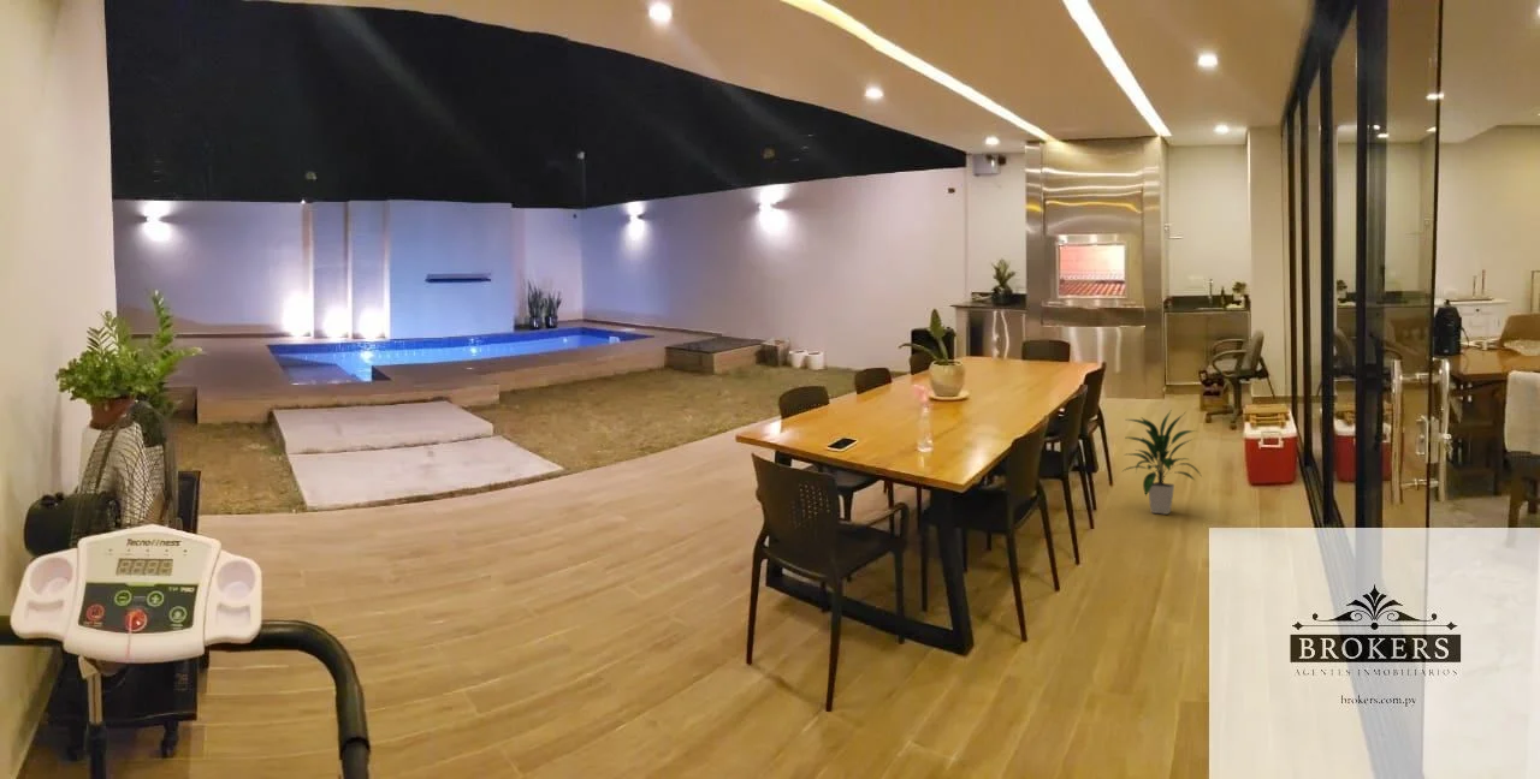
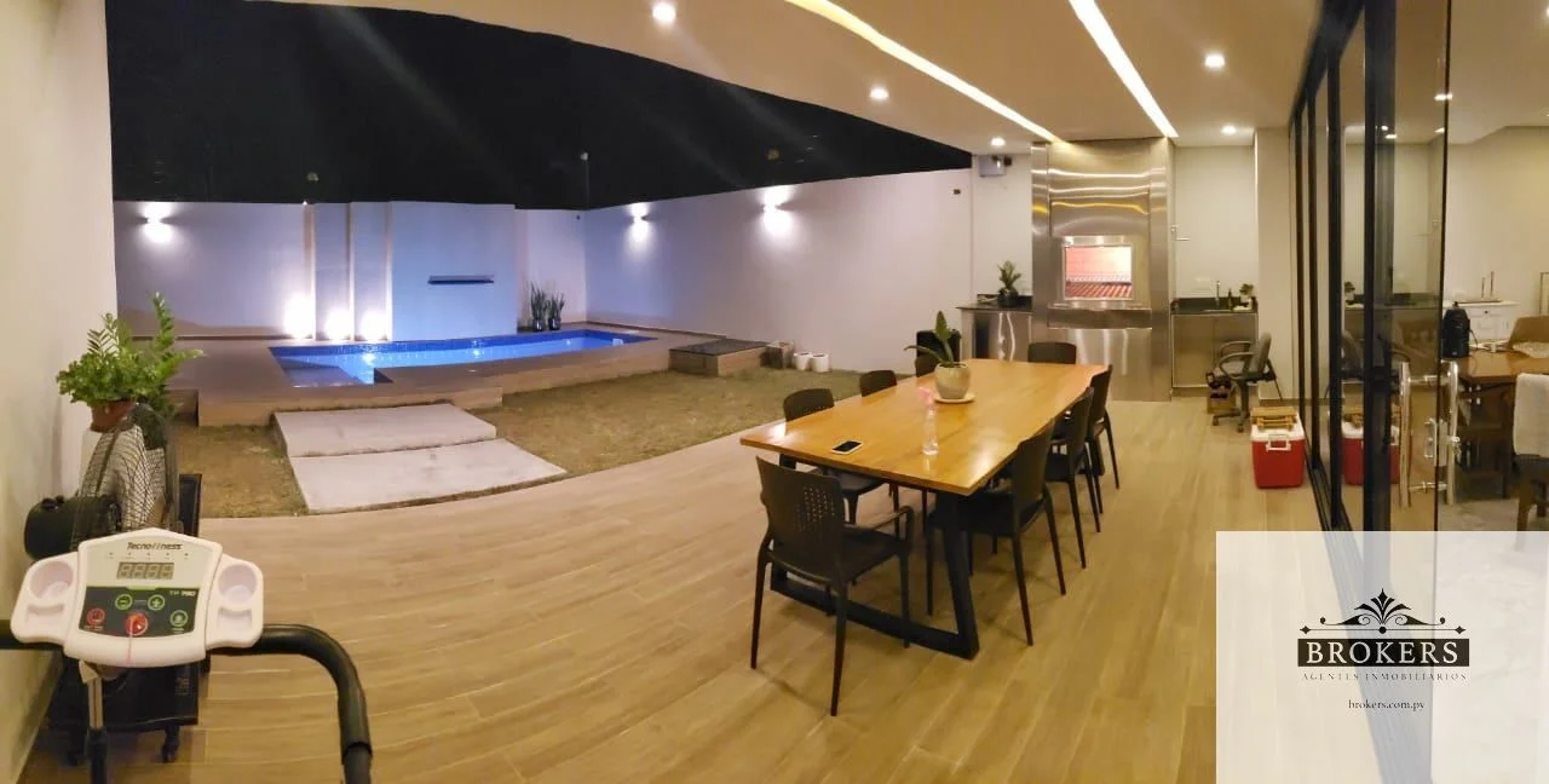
- indoor plant [1121,410,1202,516]
